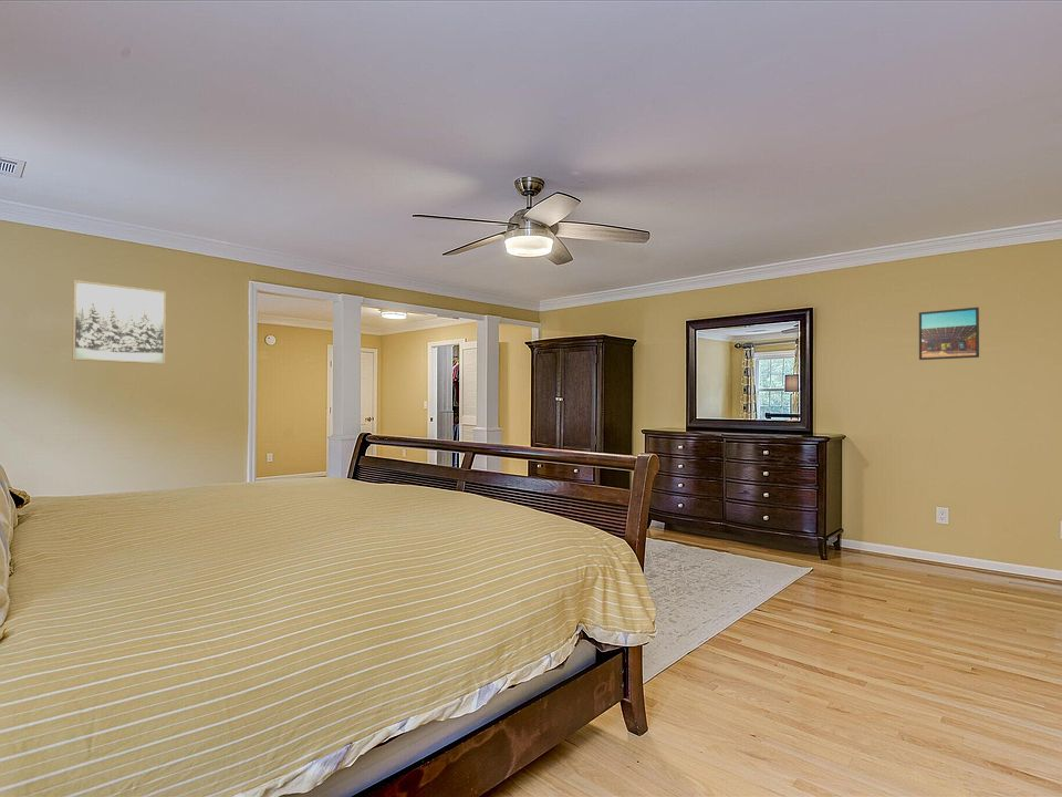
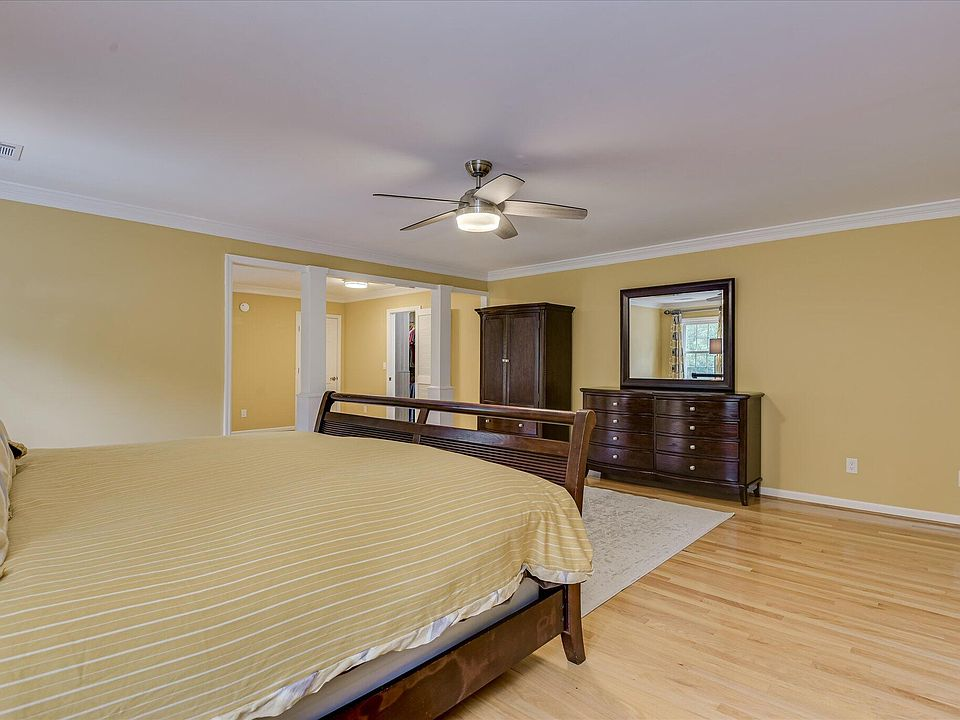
- wall art [71,279,167,365]
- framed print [918,307,980,361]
